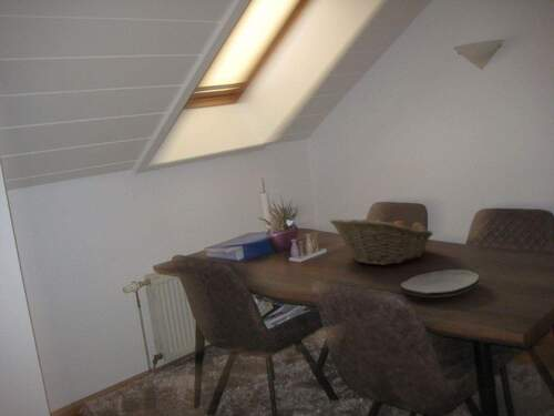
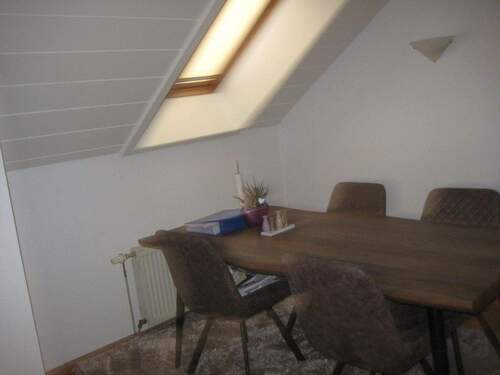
- fruit basket [329,214,434,266]
- plate [399,268,480,298]
